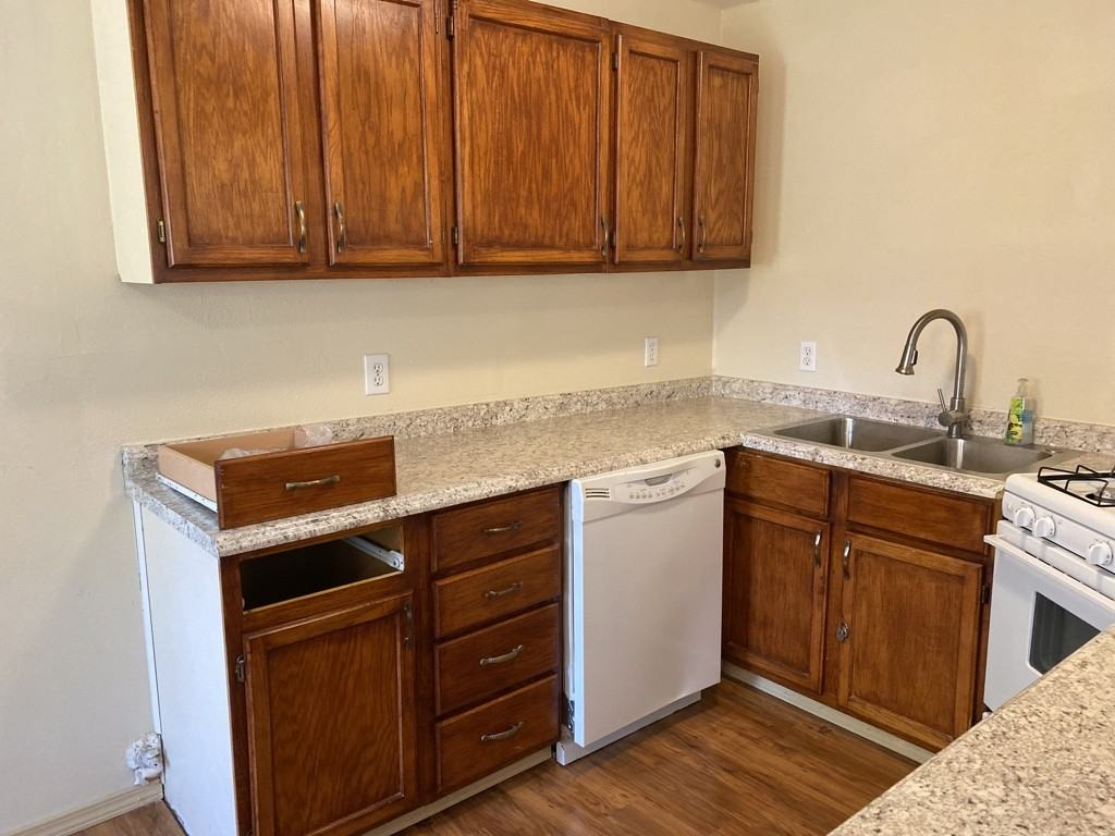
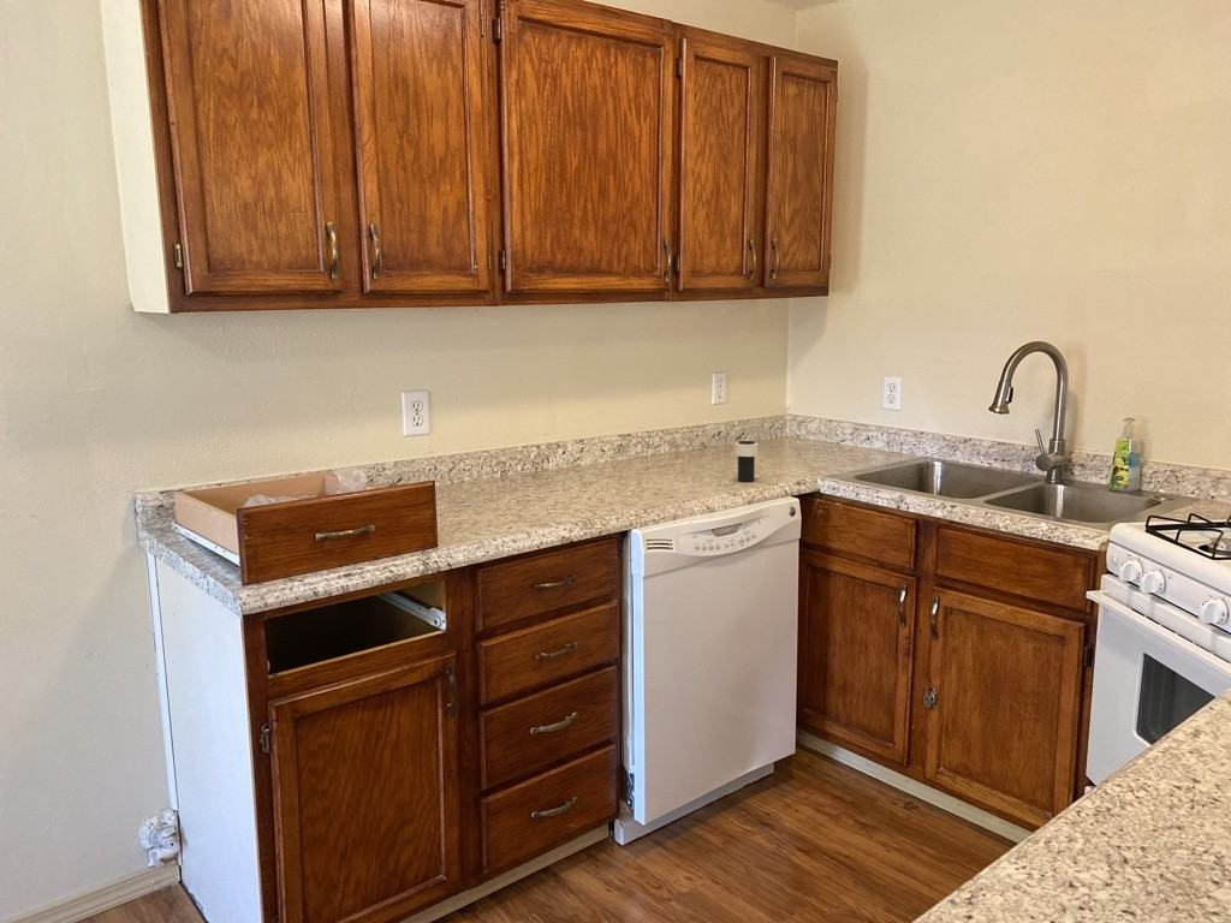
+ cup [733,440,760,483]
